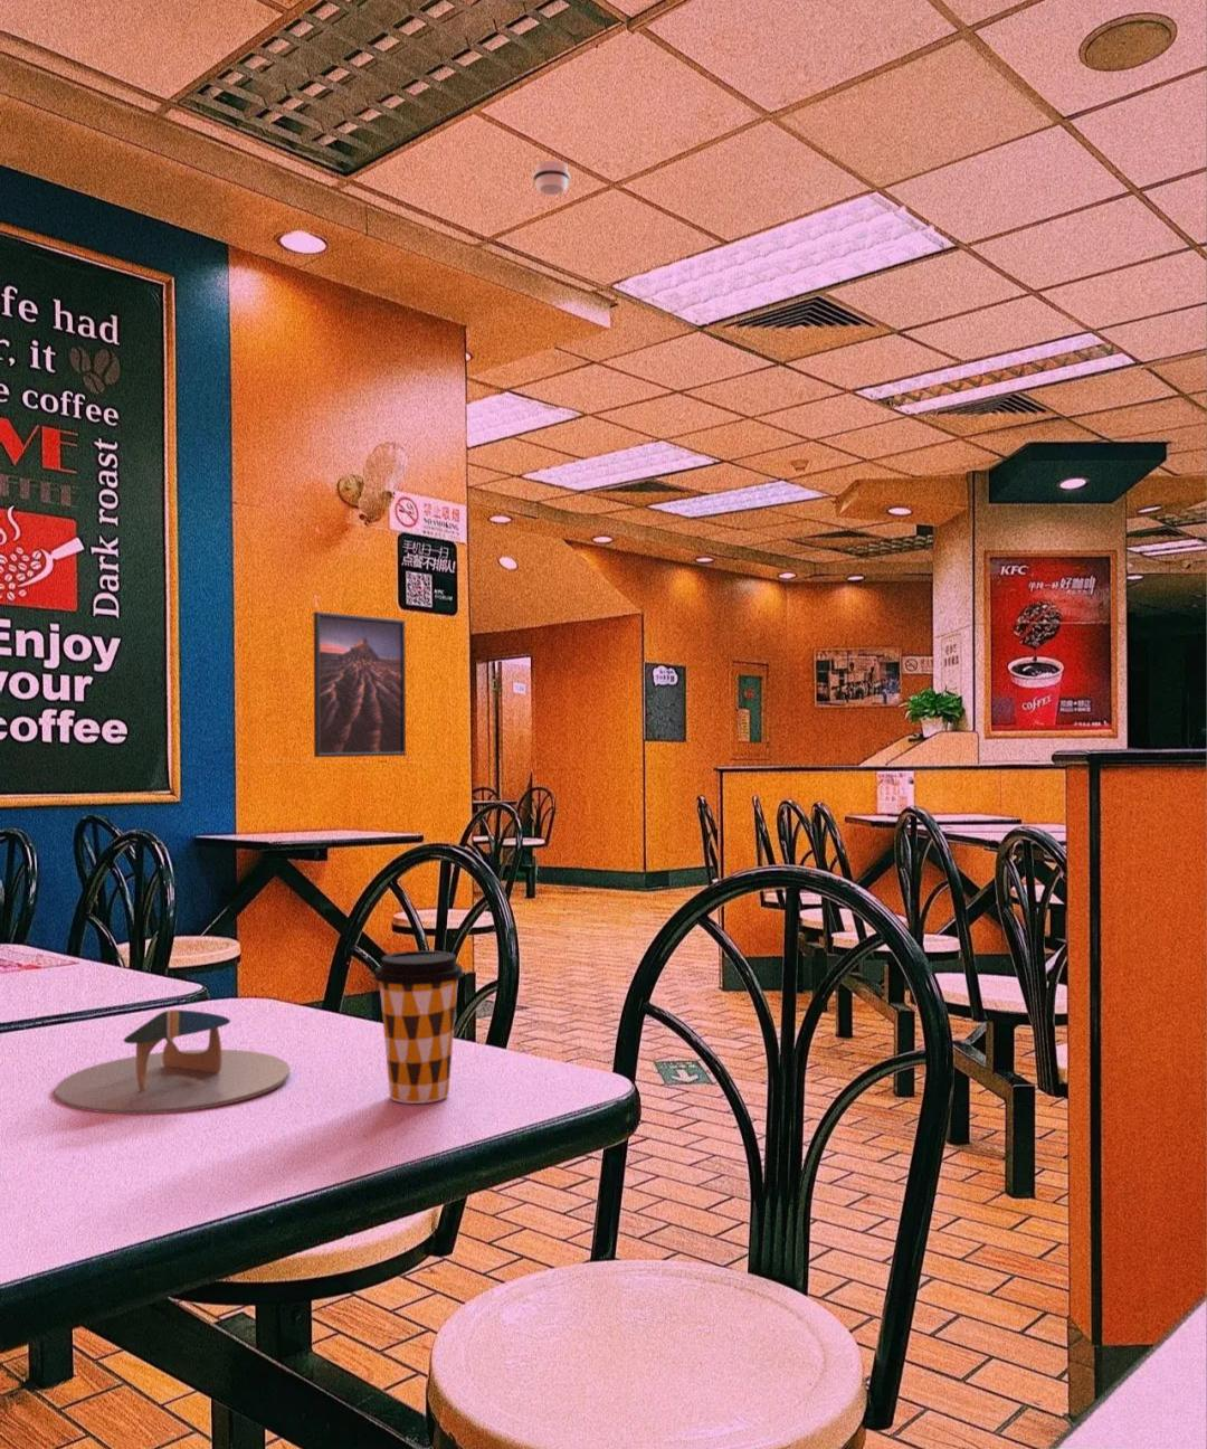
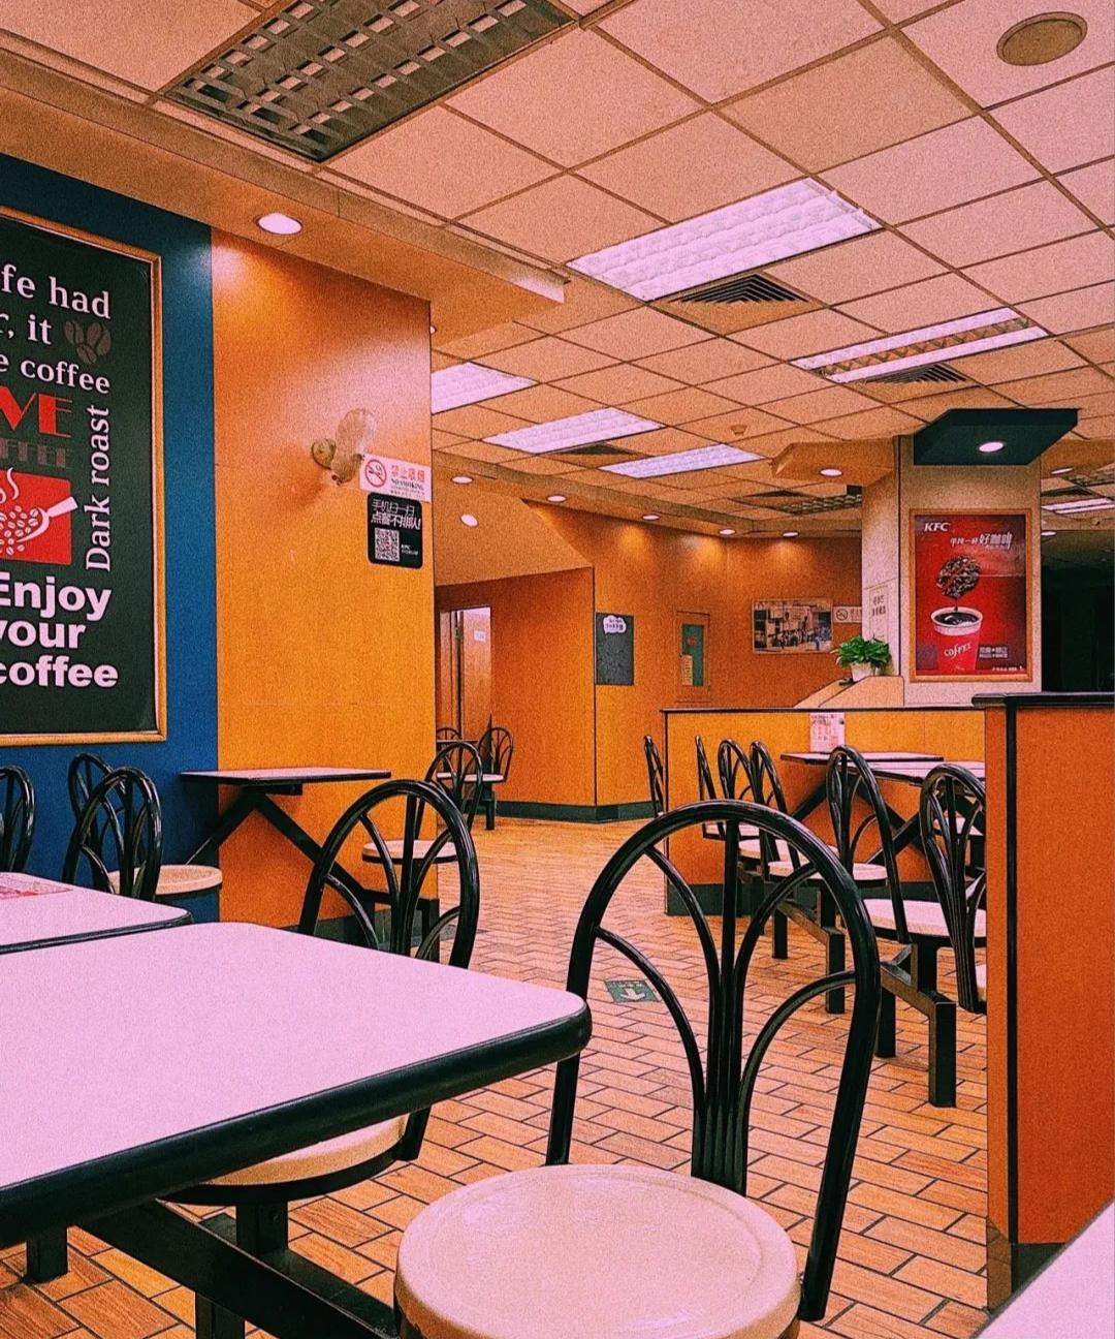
- smoke detector [532,160,572,197]
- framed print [313,610,407,758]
- napkin holder [55,1009,290,1114]
- coffee cup [372,950,465,1105]
